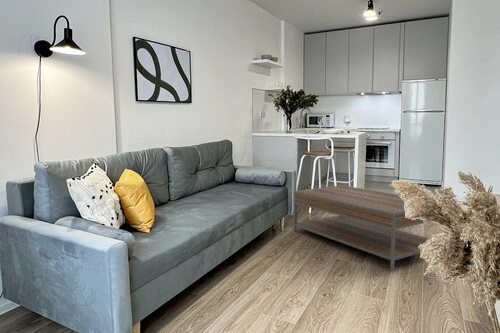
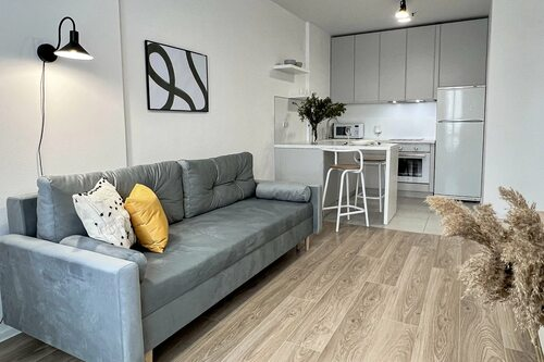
- coffee table [293,184,430,271]
